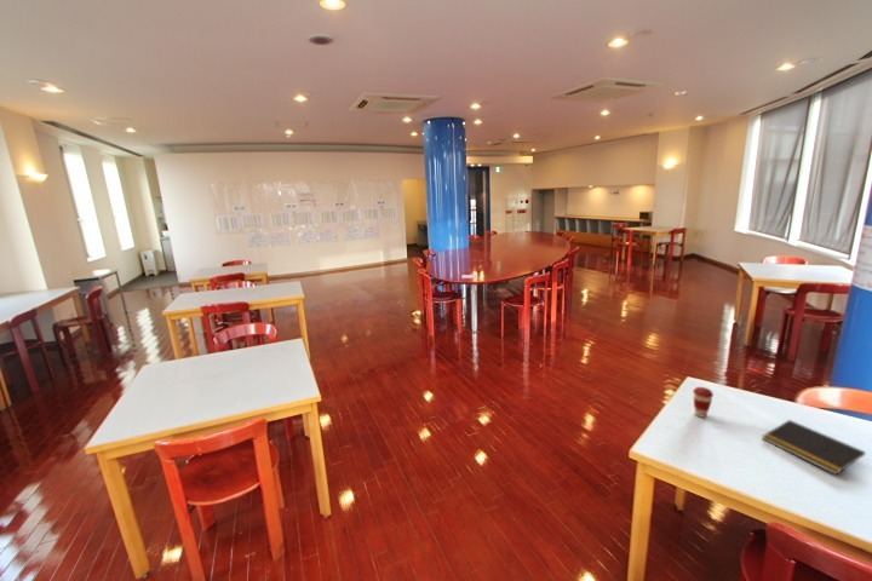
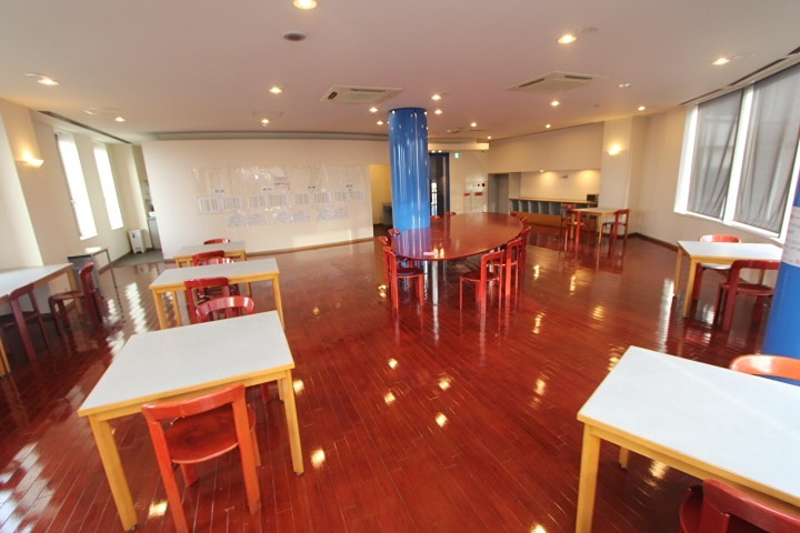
- coffee cup [692,386,715,419]
- notepad [761,419,866,476]
